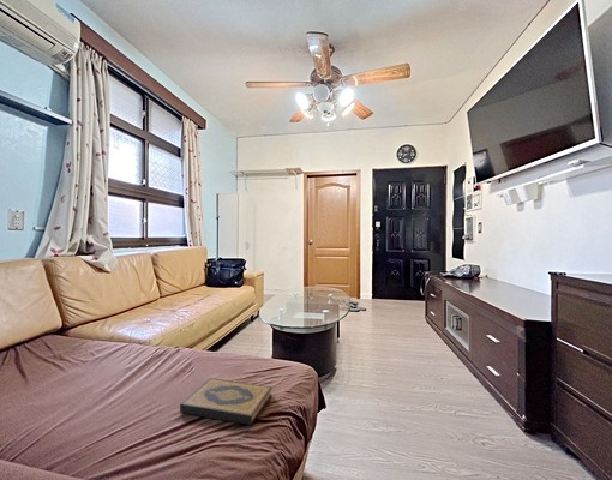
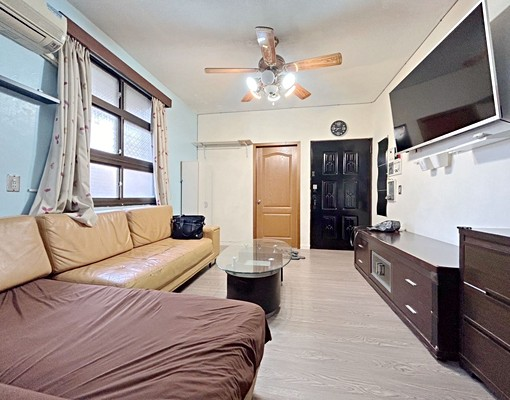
- hardback book [179,377,274,426]
